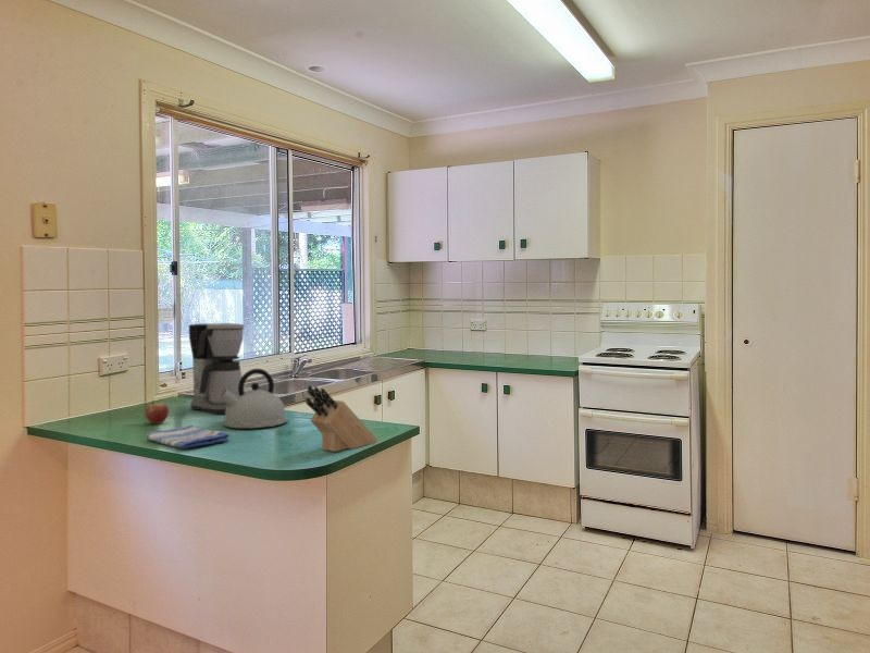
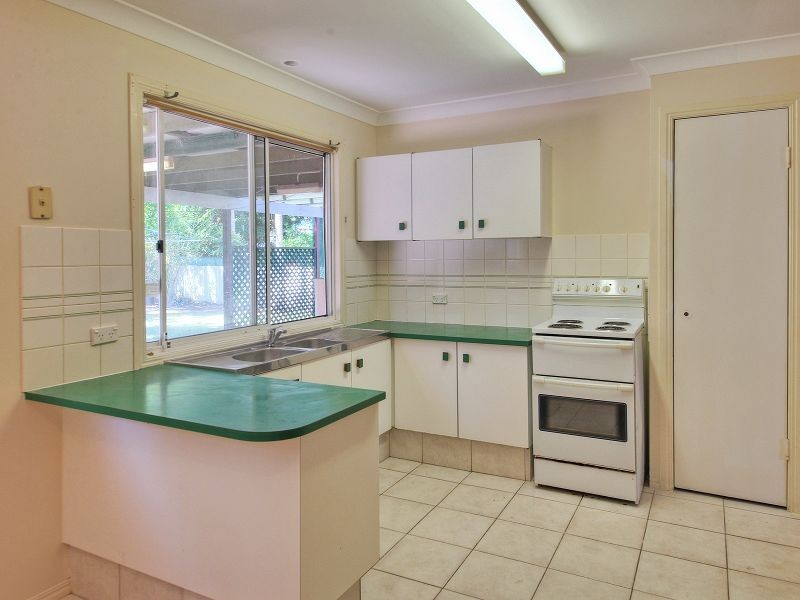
- fruit [145,402,170,426]
- dish towel [145,424,231,449]
- coffee maker [188,322,246,415]
- kettle [219,368,288,429]
- knife block [304,384,378,453]
